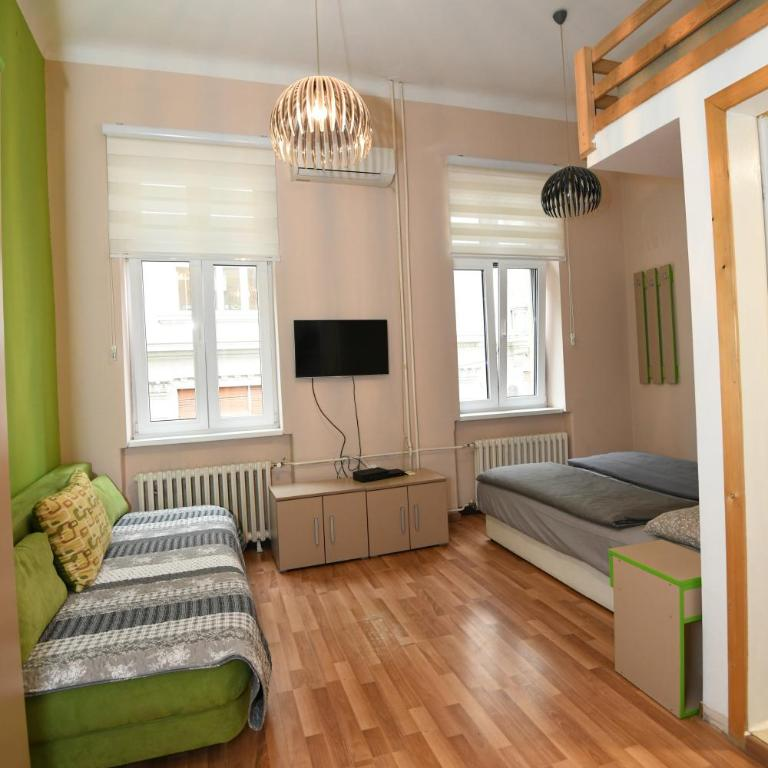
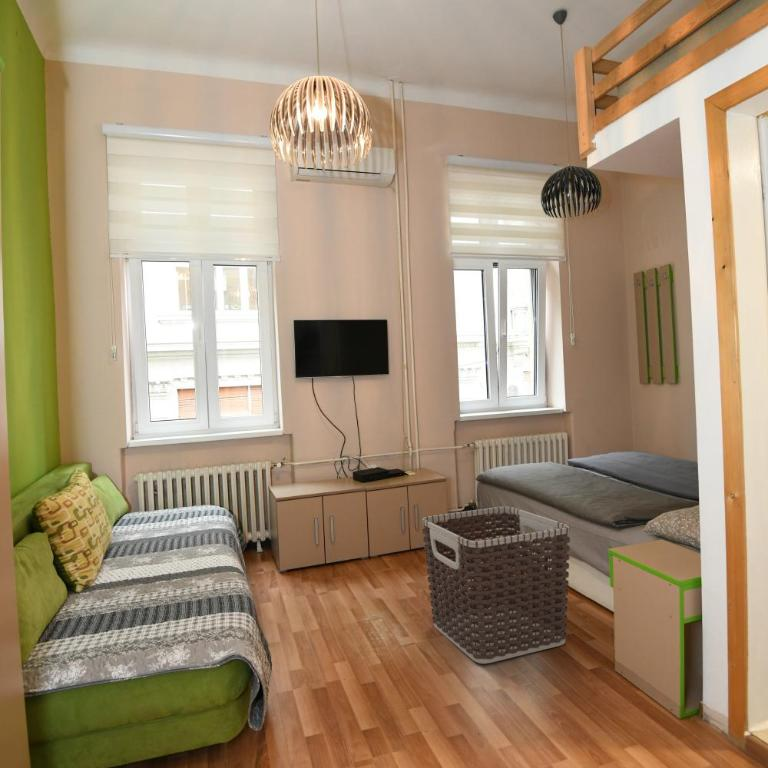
+ clothes hamper [421,505,571,665]
